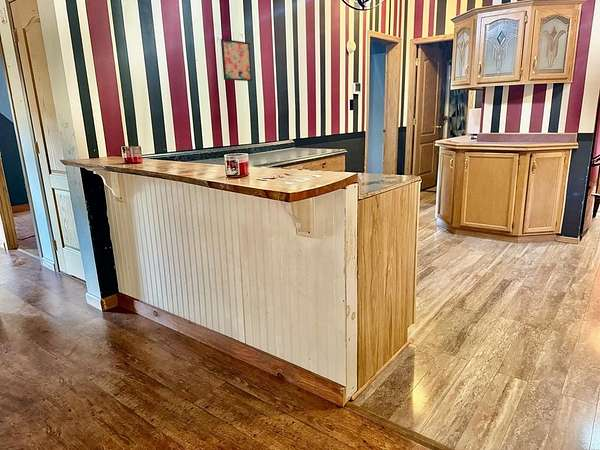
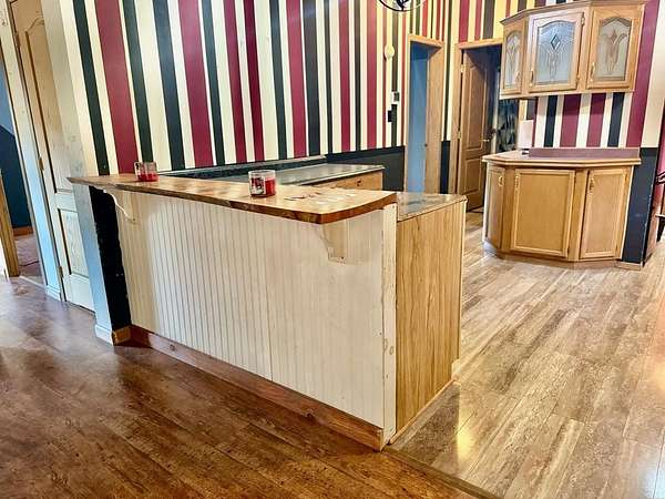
- wall art [220,38,253,82]
